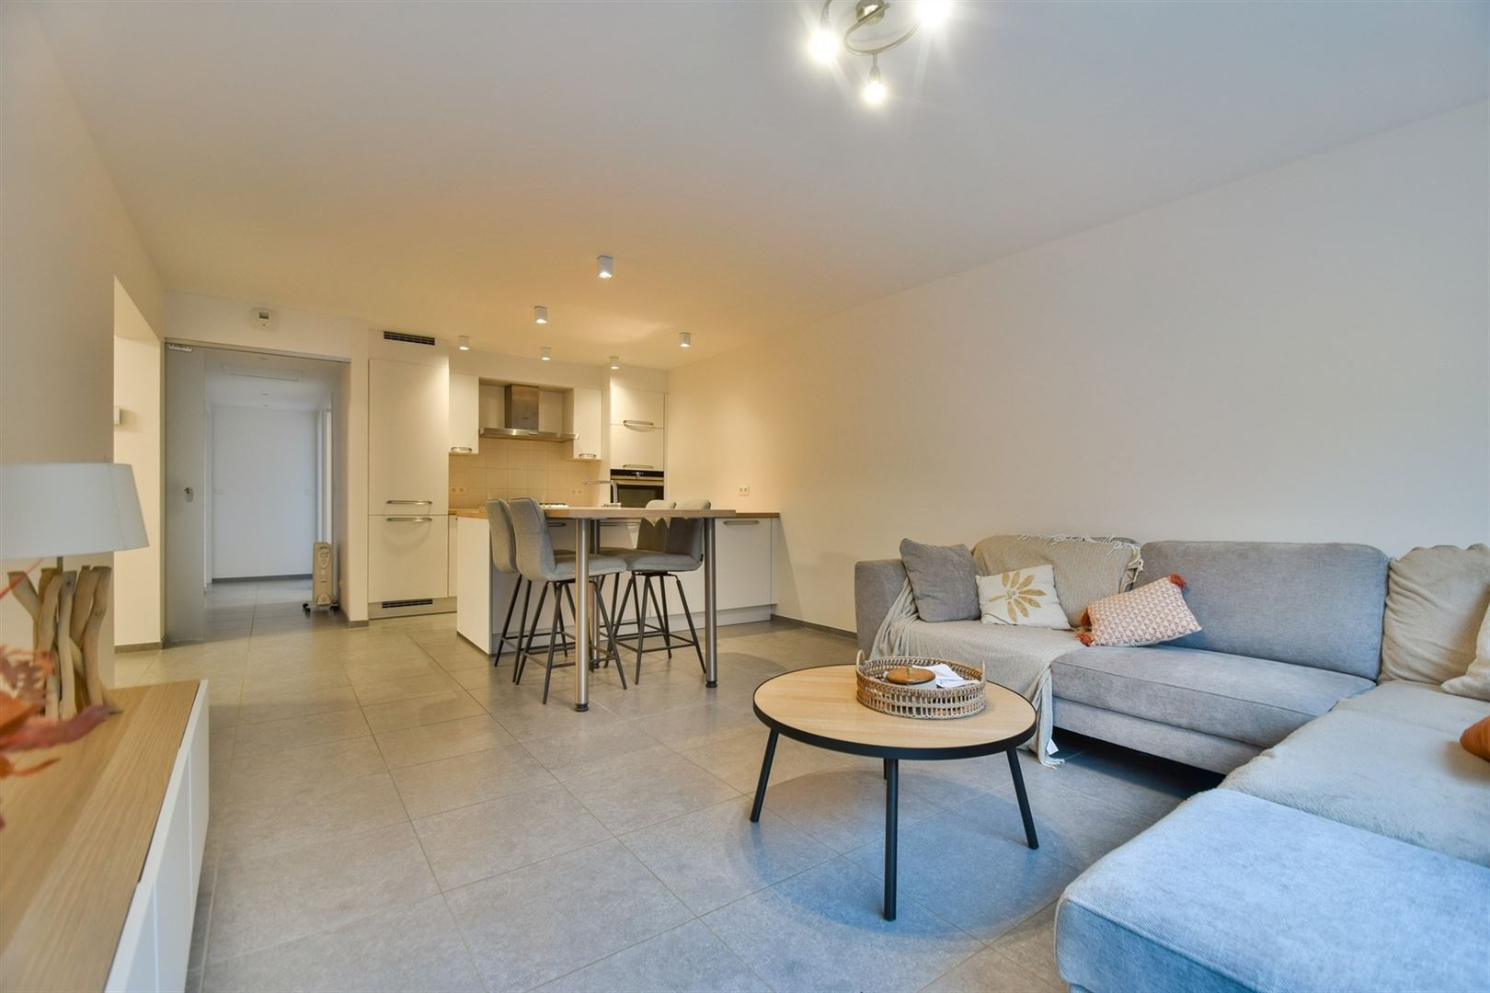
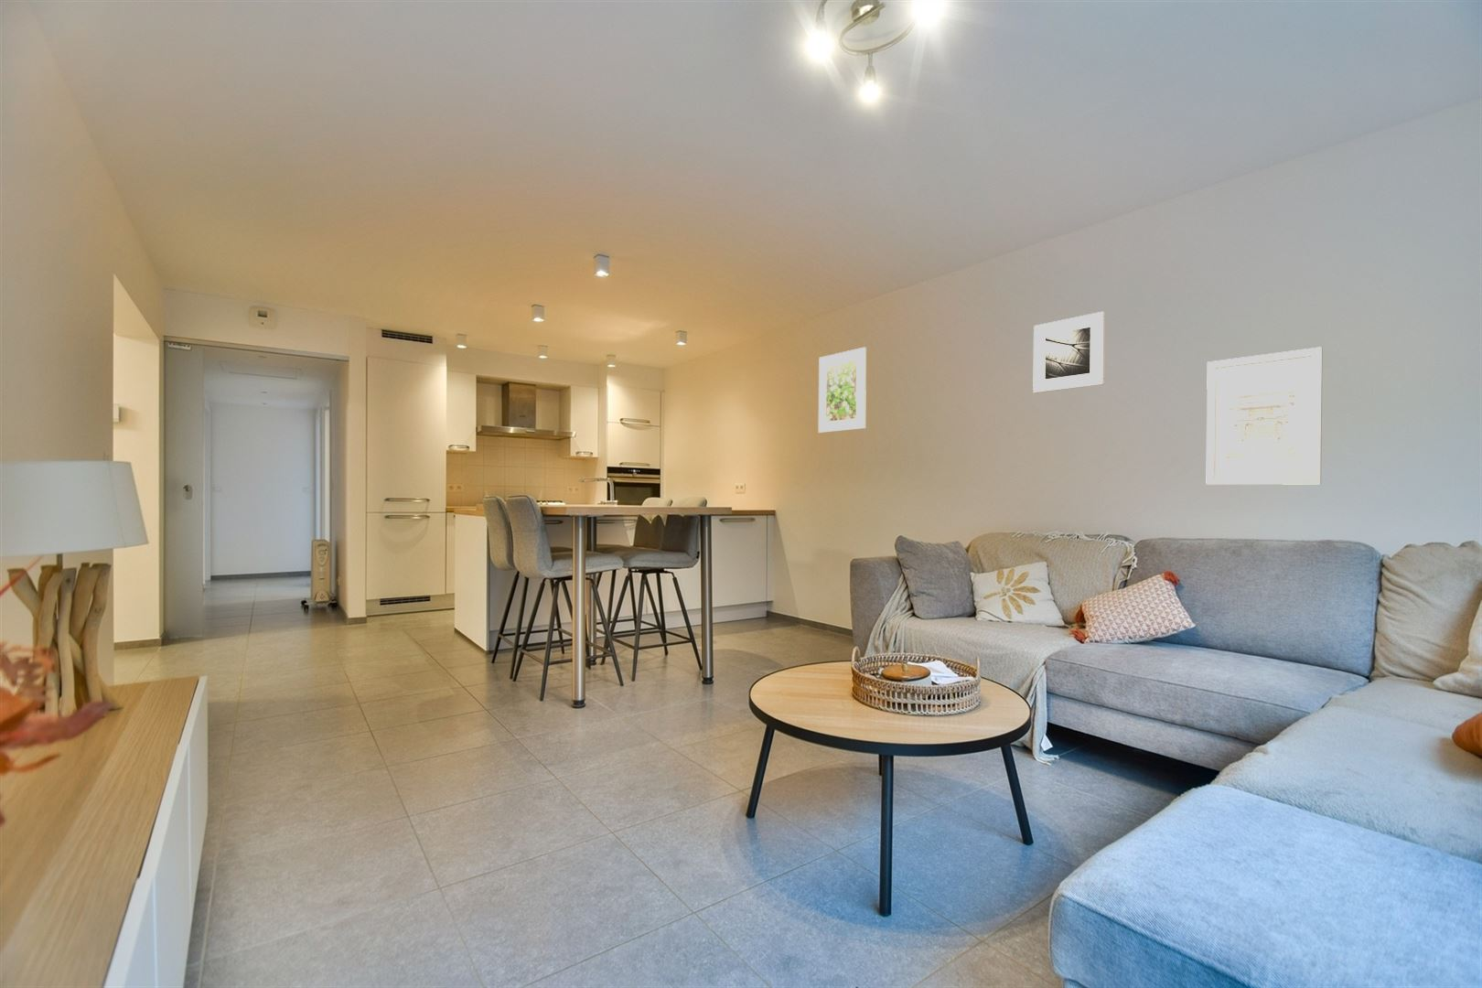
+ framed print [1032,311,1106,394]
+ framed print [818,346,867,433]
+ wall art [1205,346,1323,486]
